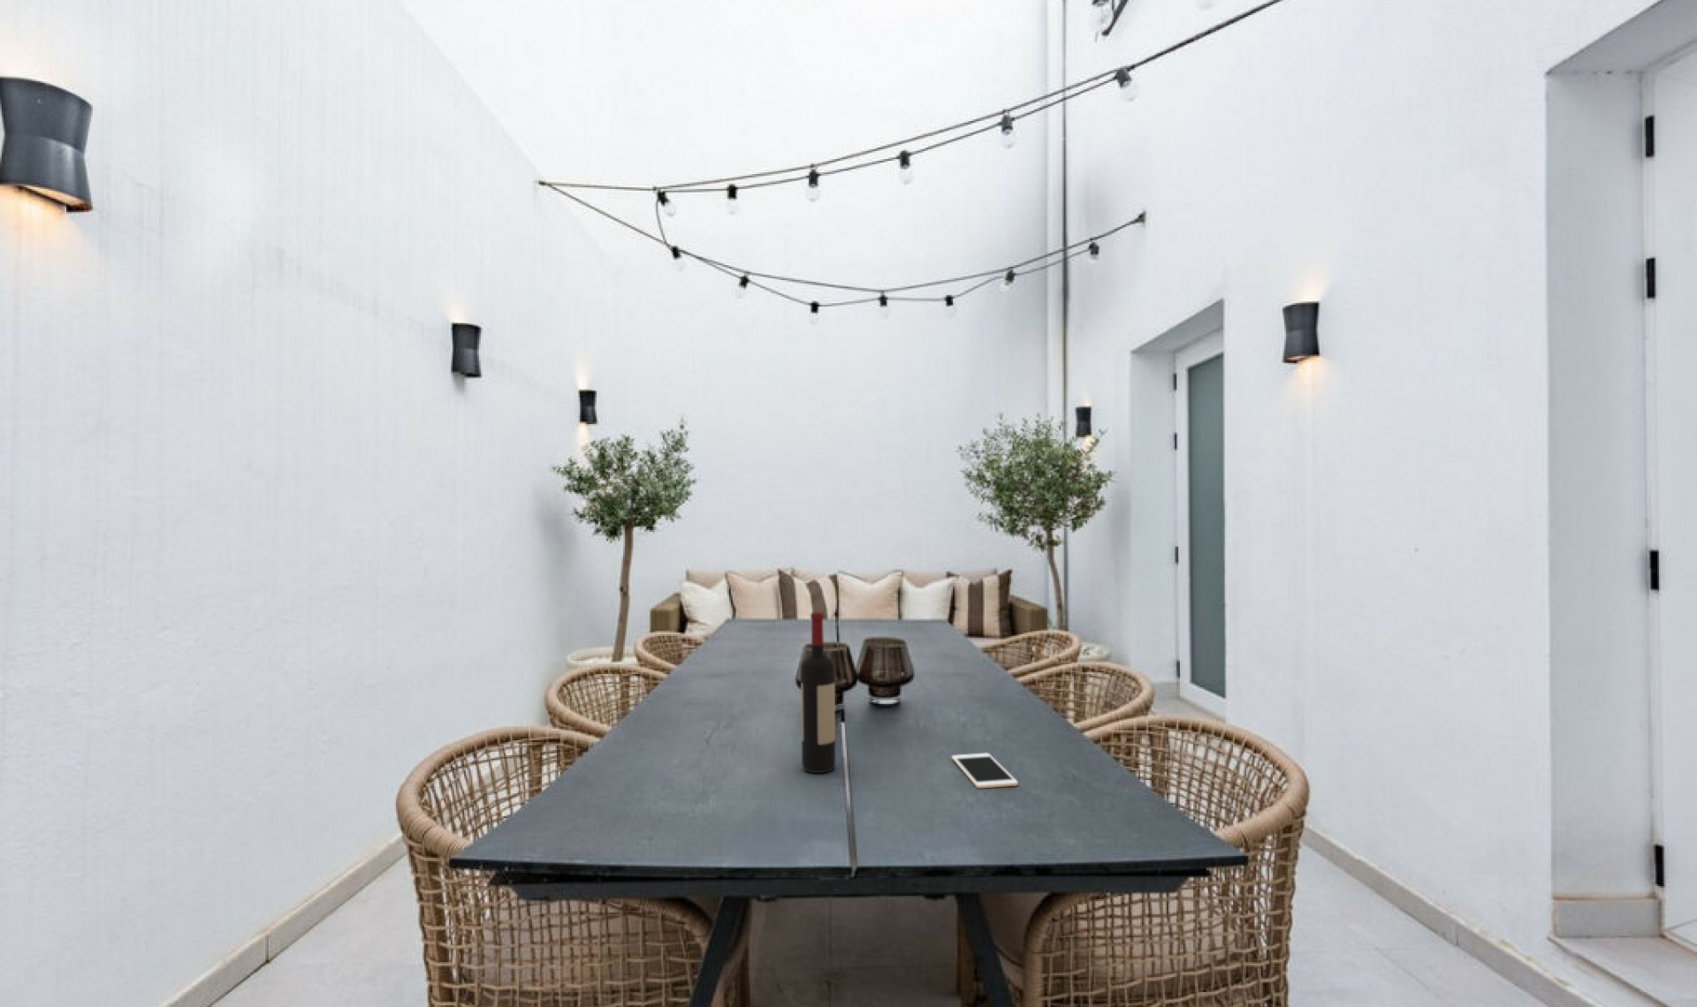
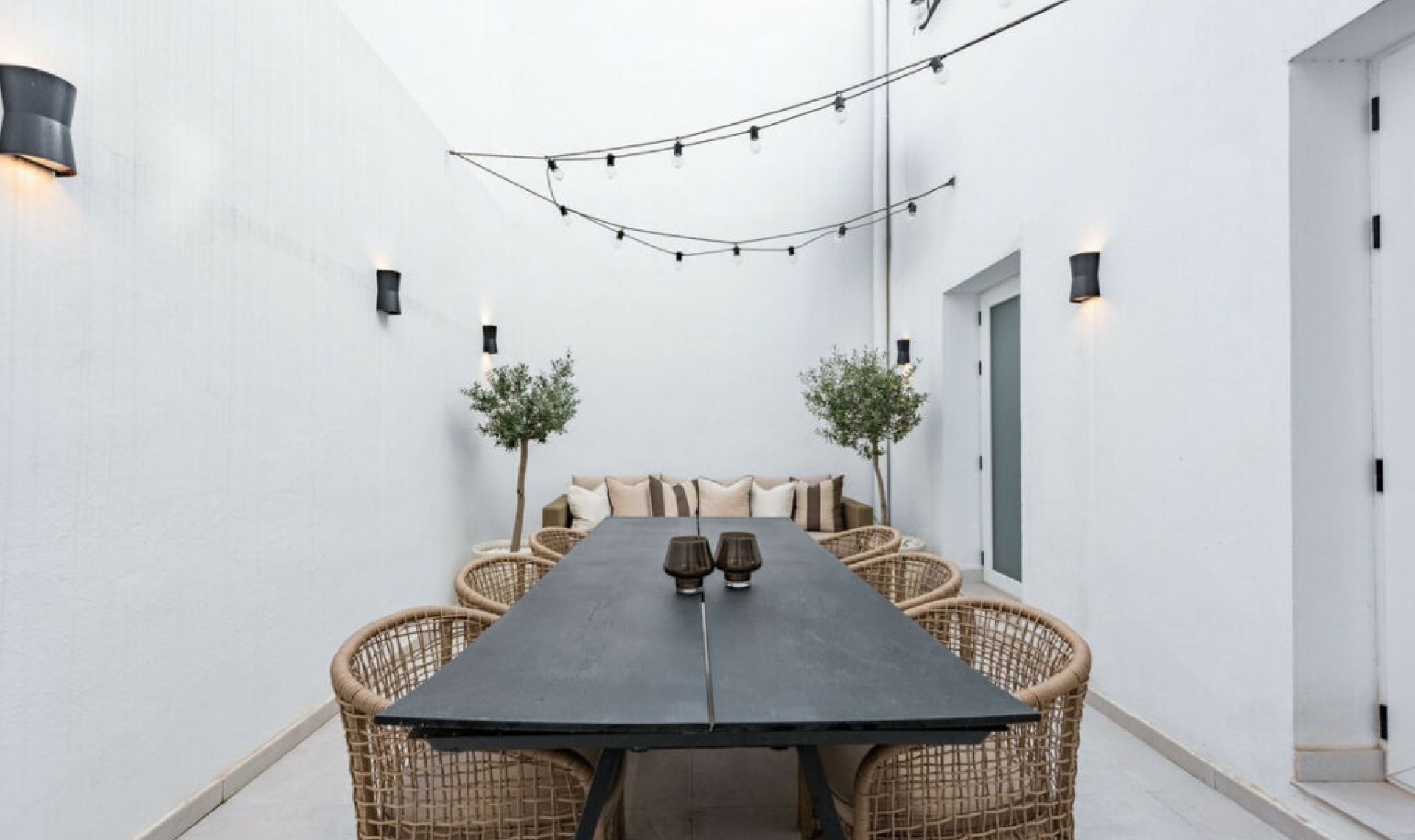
- cell phone [951,753,1019,789]
- wine bottle [800,611,836,773]
